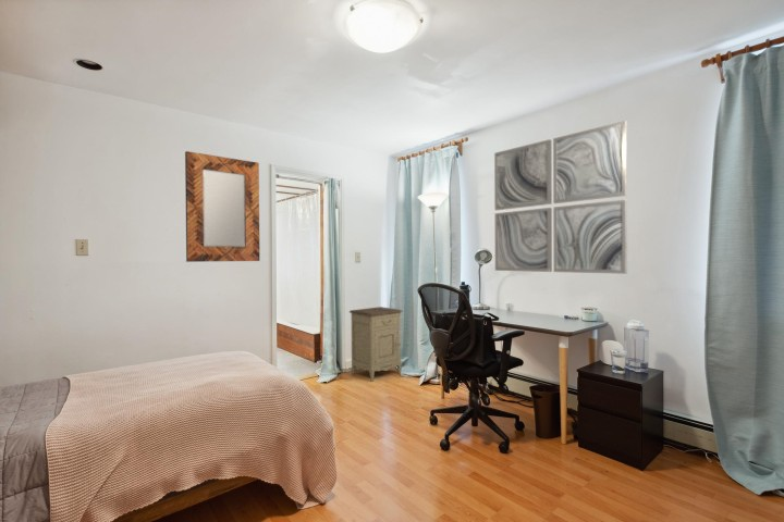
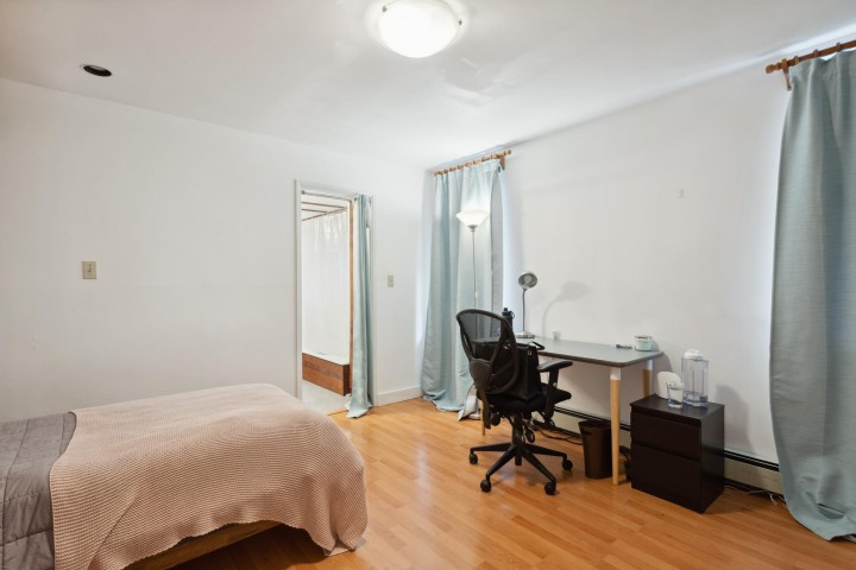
- home mirror [184,150,260,263]
- wall art [493,120,628,275]
- nightstand [348,306,404,383]
